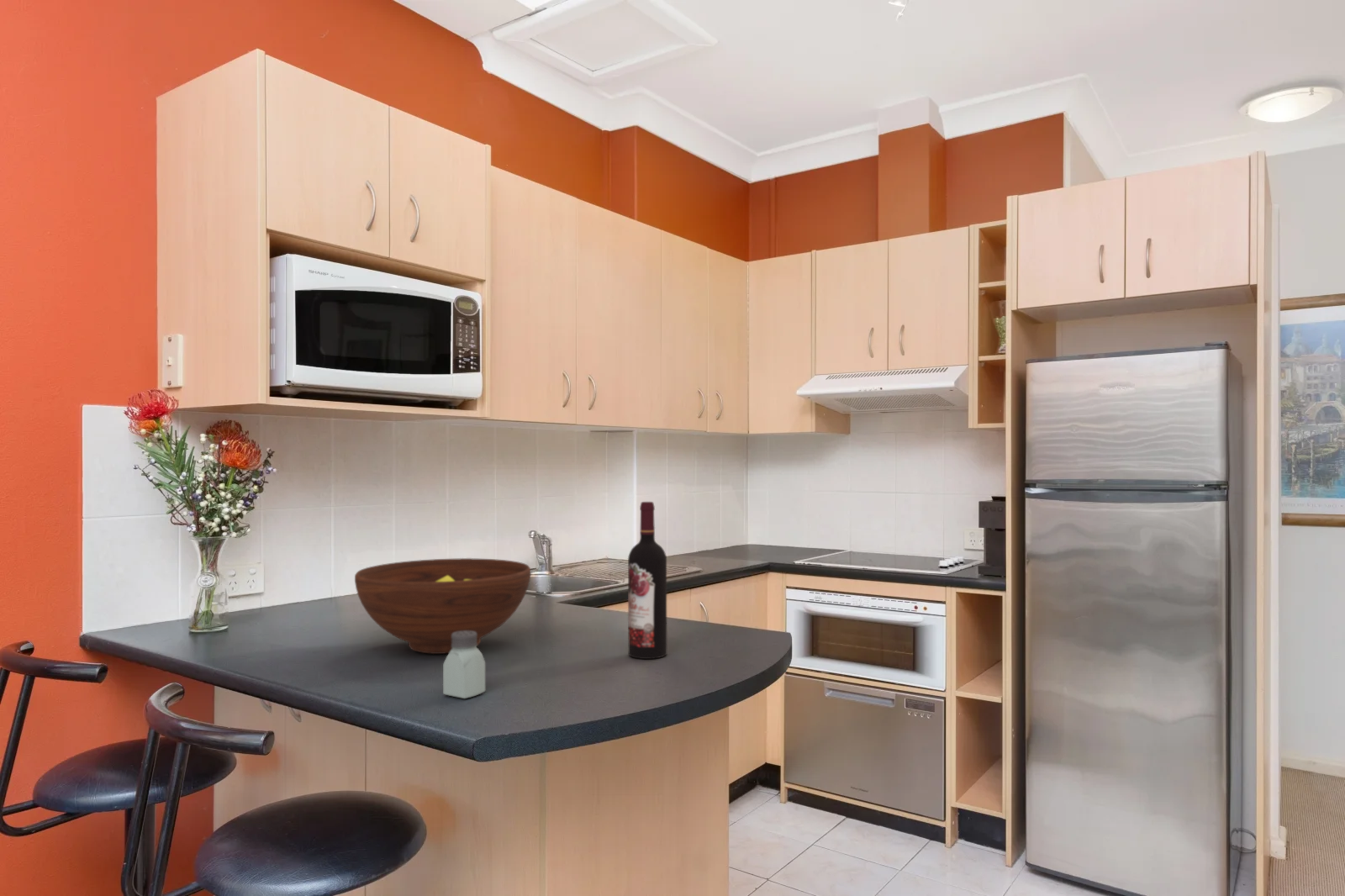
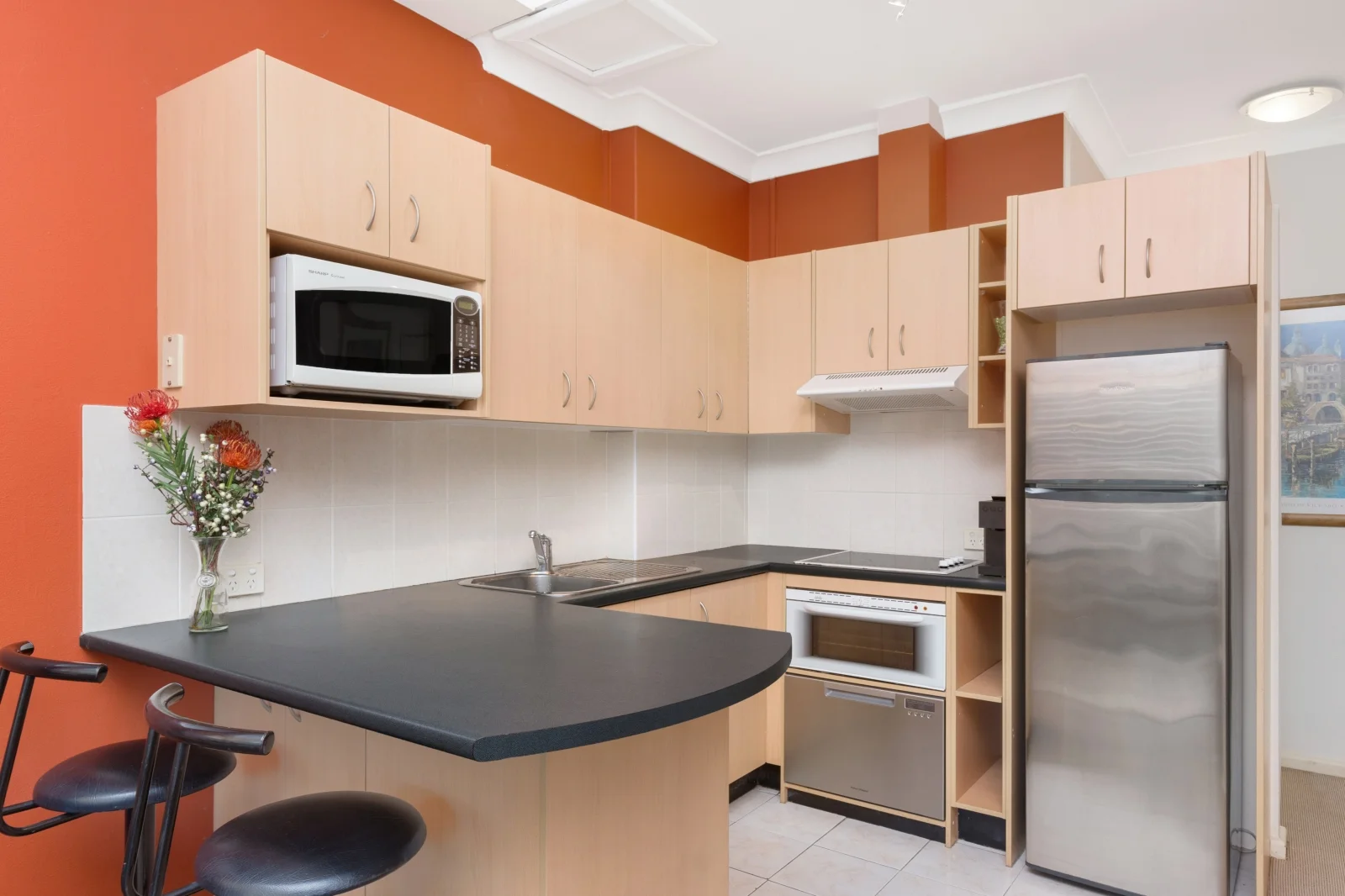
- saltshaker [442,630,486,699]
- wine bottle [627,501,667,660]
- fruit bowl [354,557,531,655]
